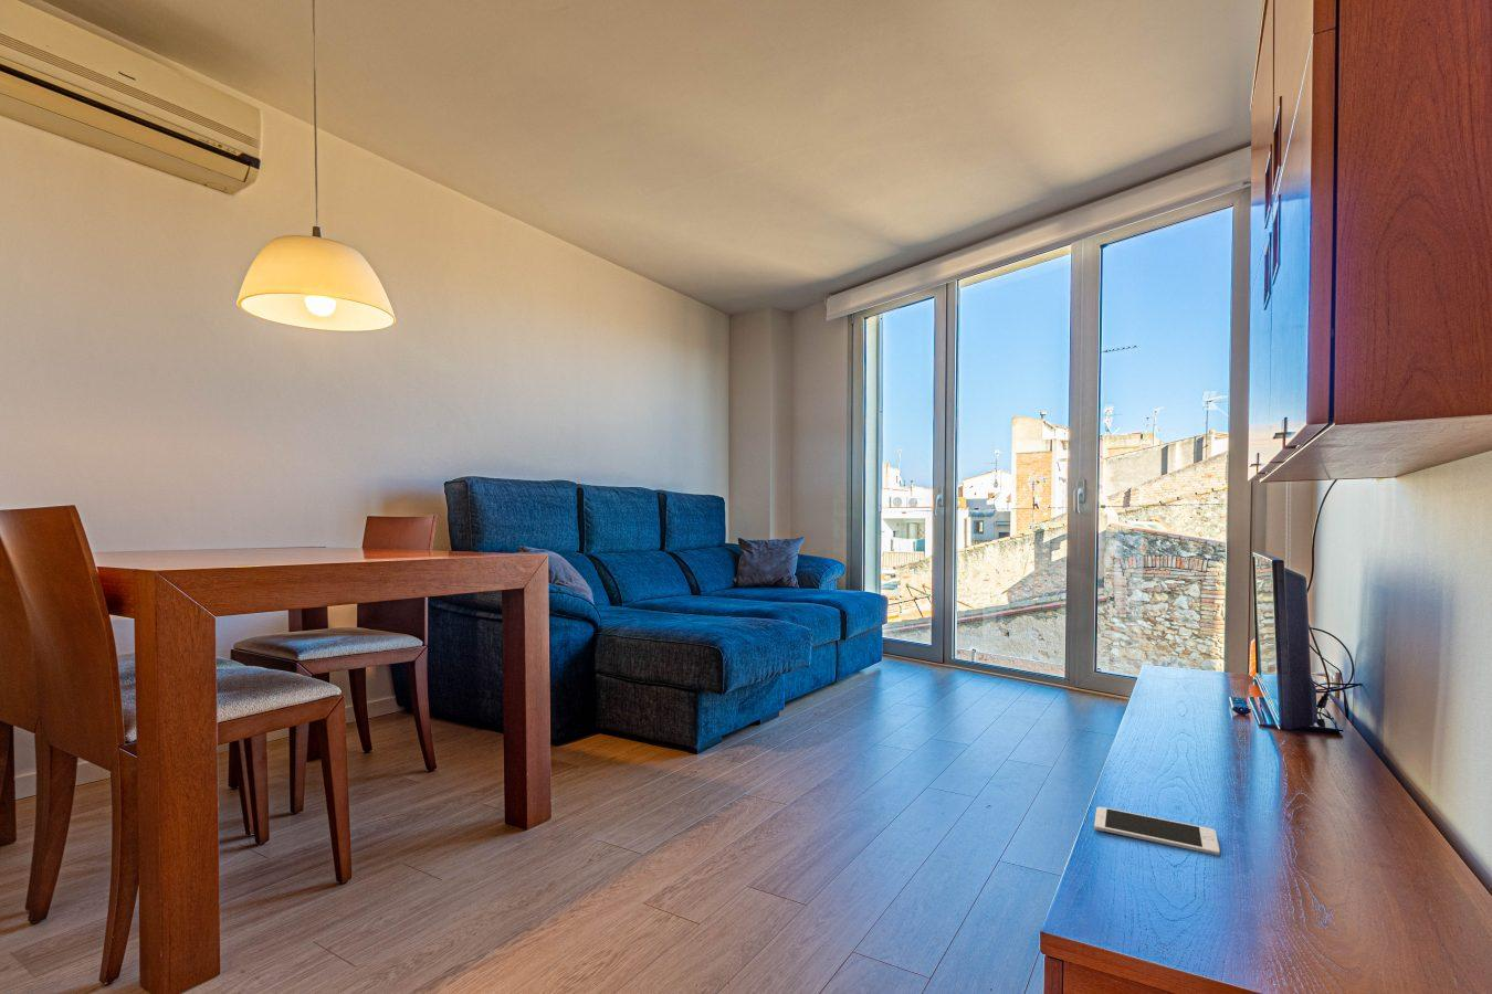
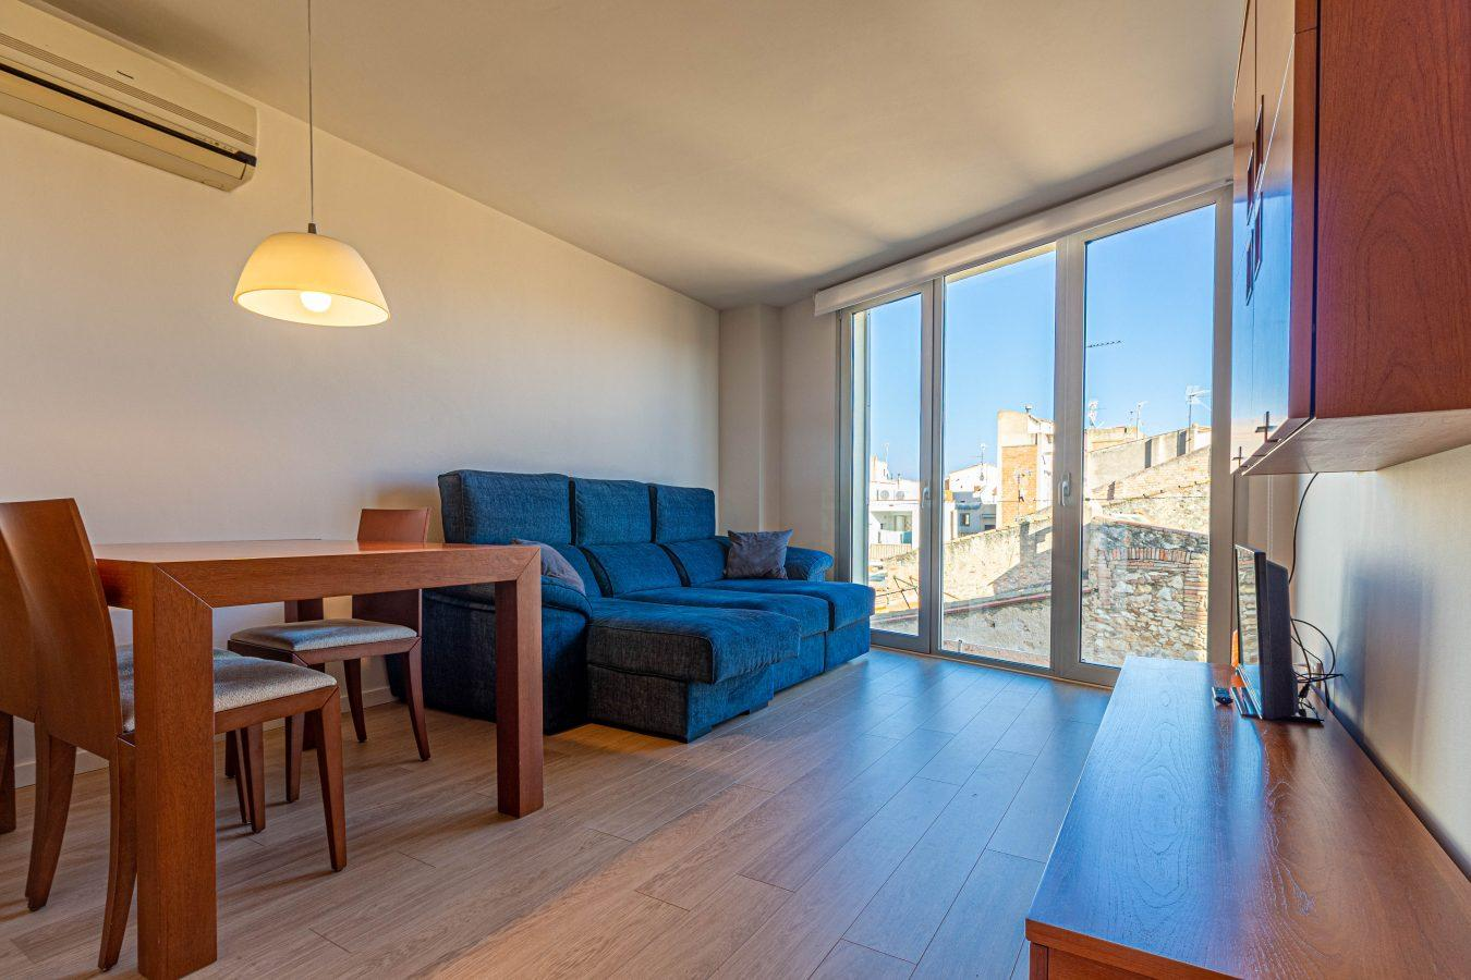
- cell phone [1093,807,1221,856]
